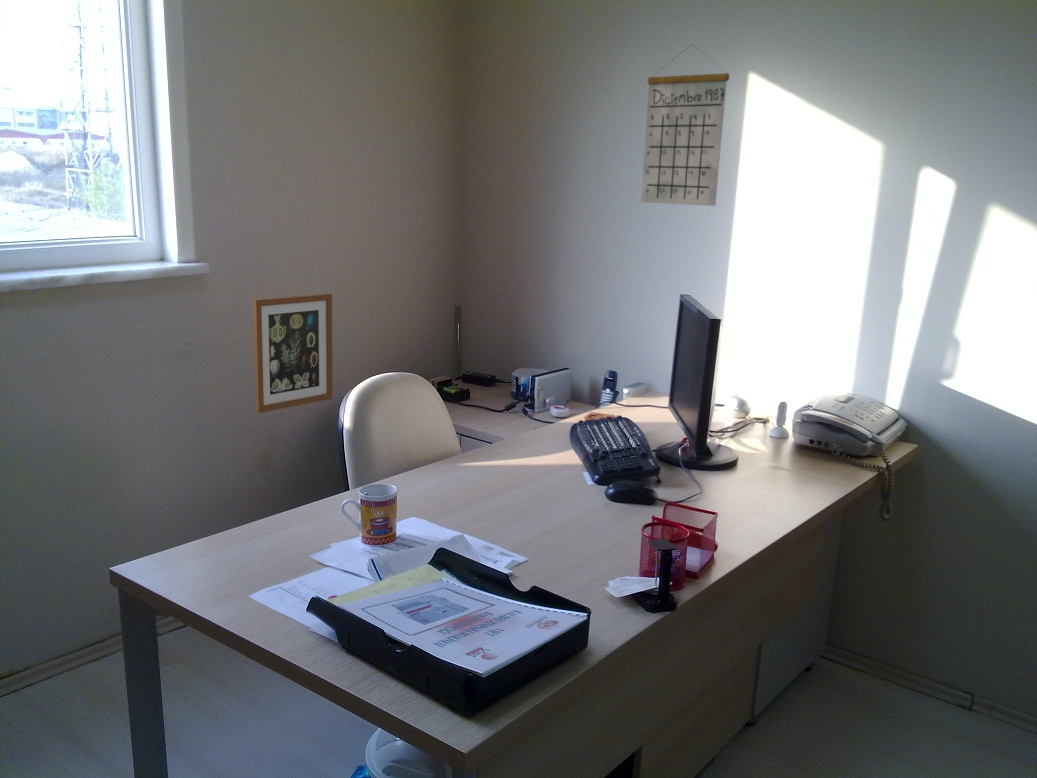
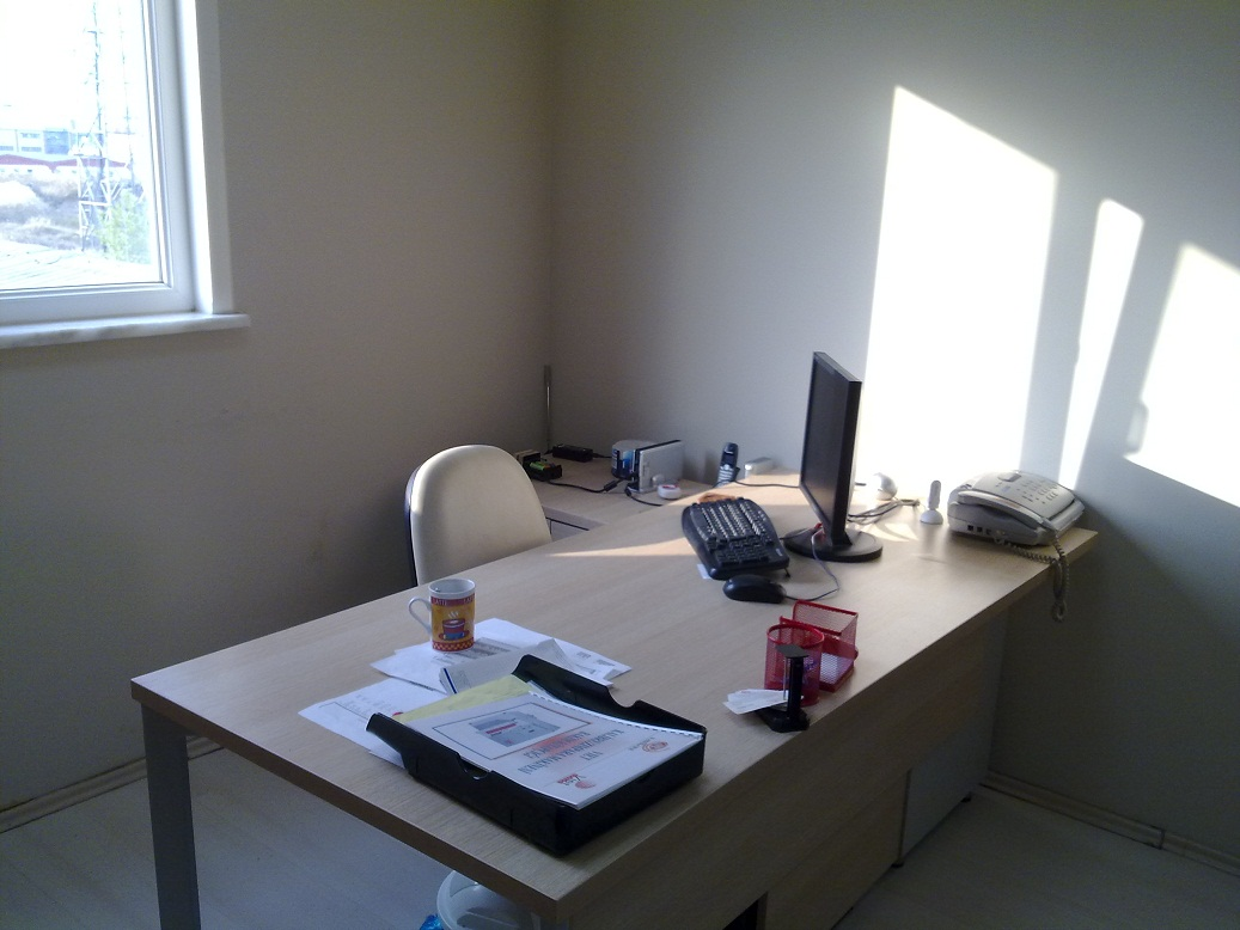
- wall art [253,293,334,414]
- calendar [640,43,730,207]
